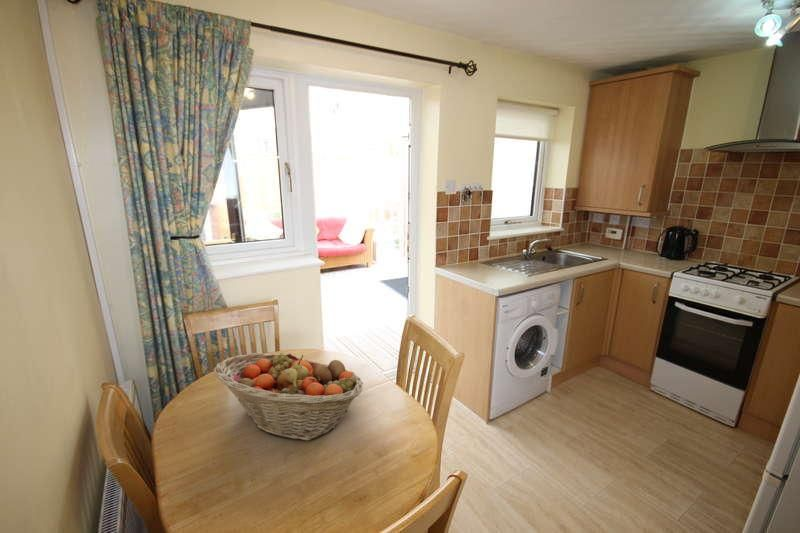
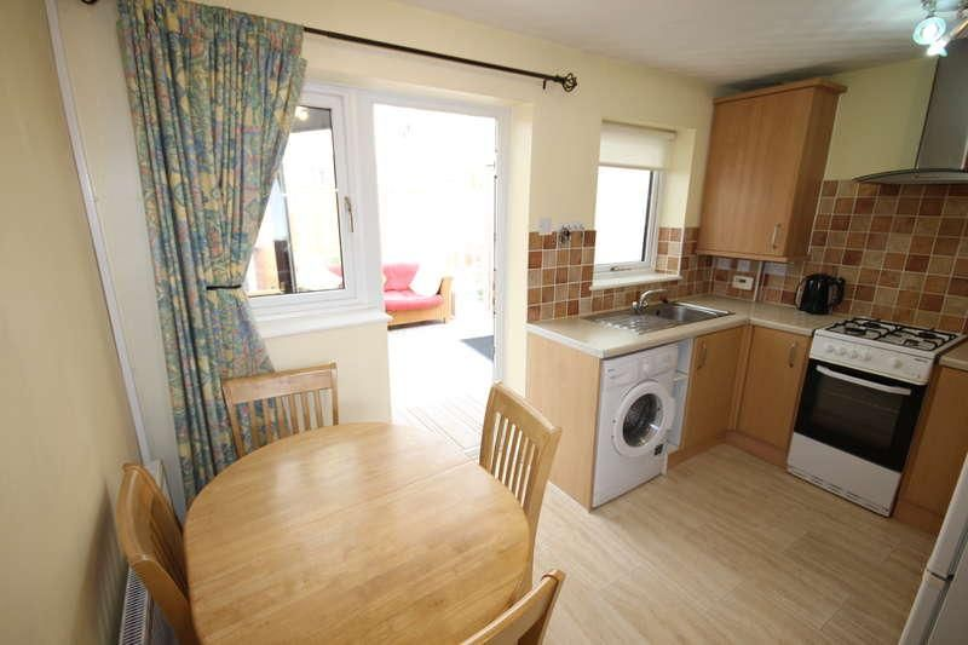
- fruit basket [213,352,364,441]
